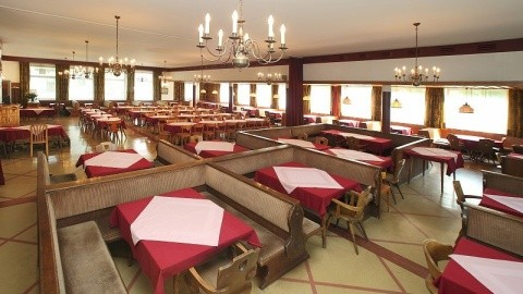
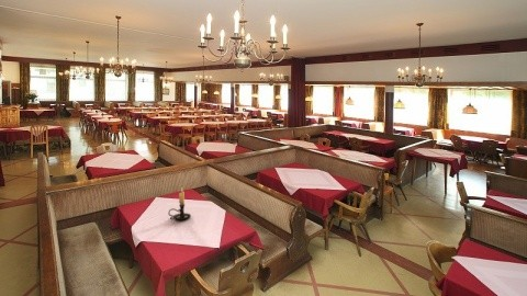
+ candle holder [167,186,192,221]
